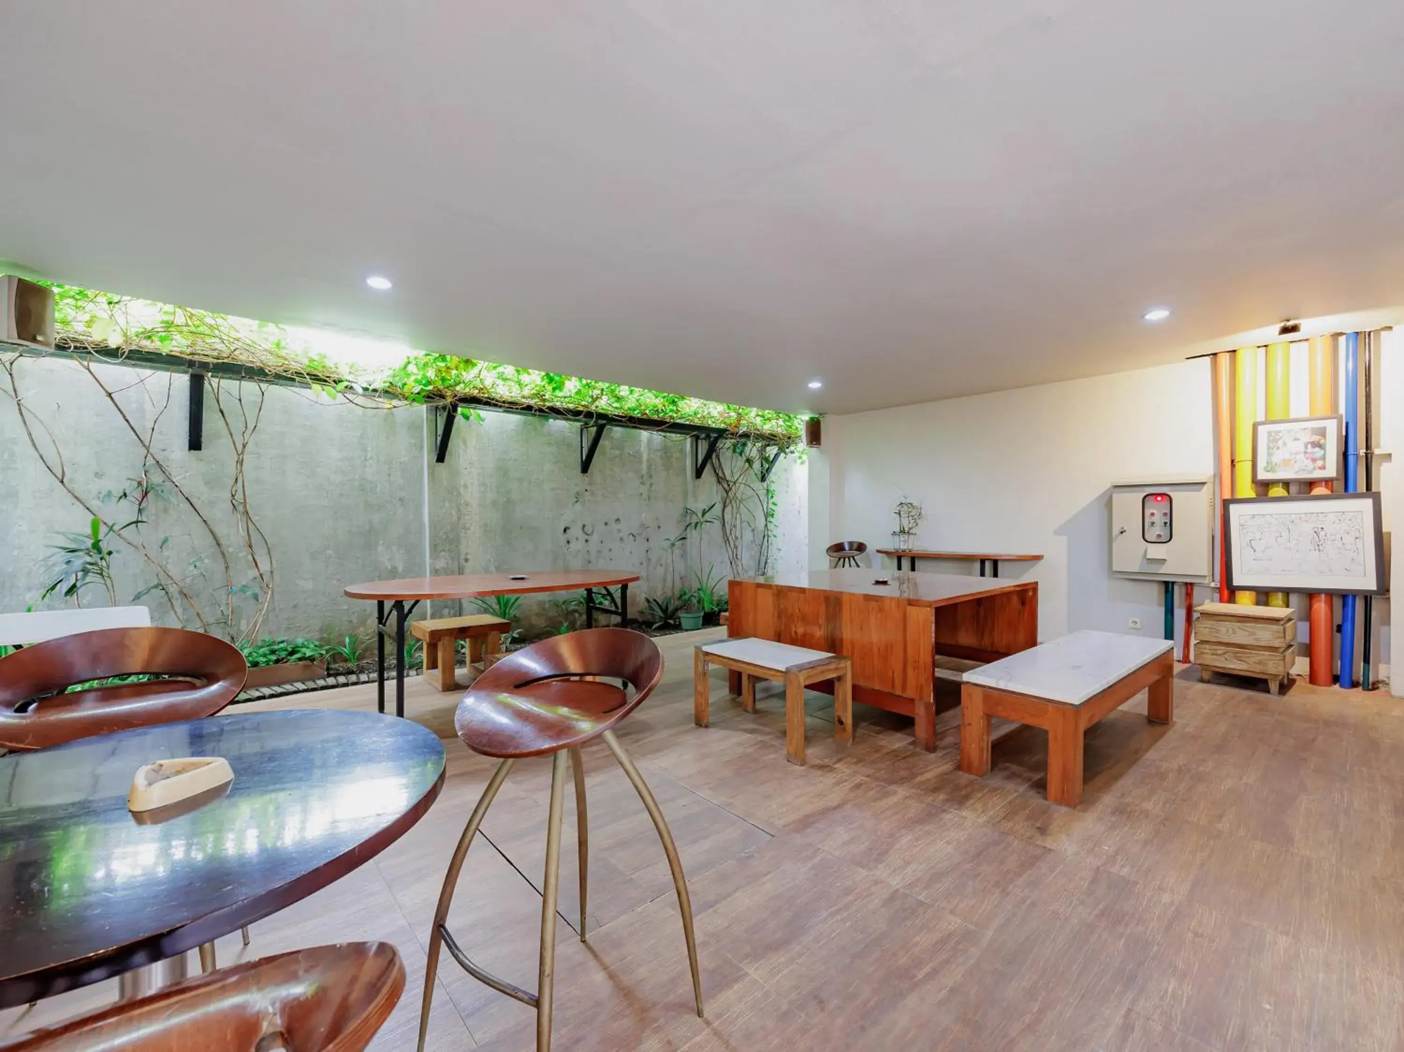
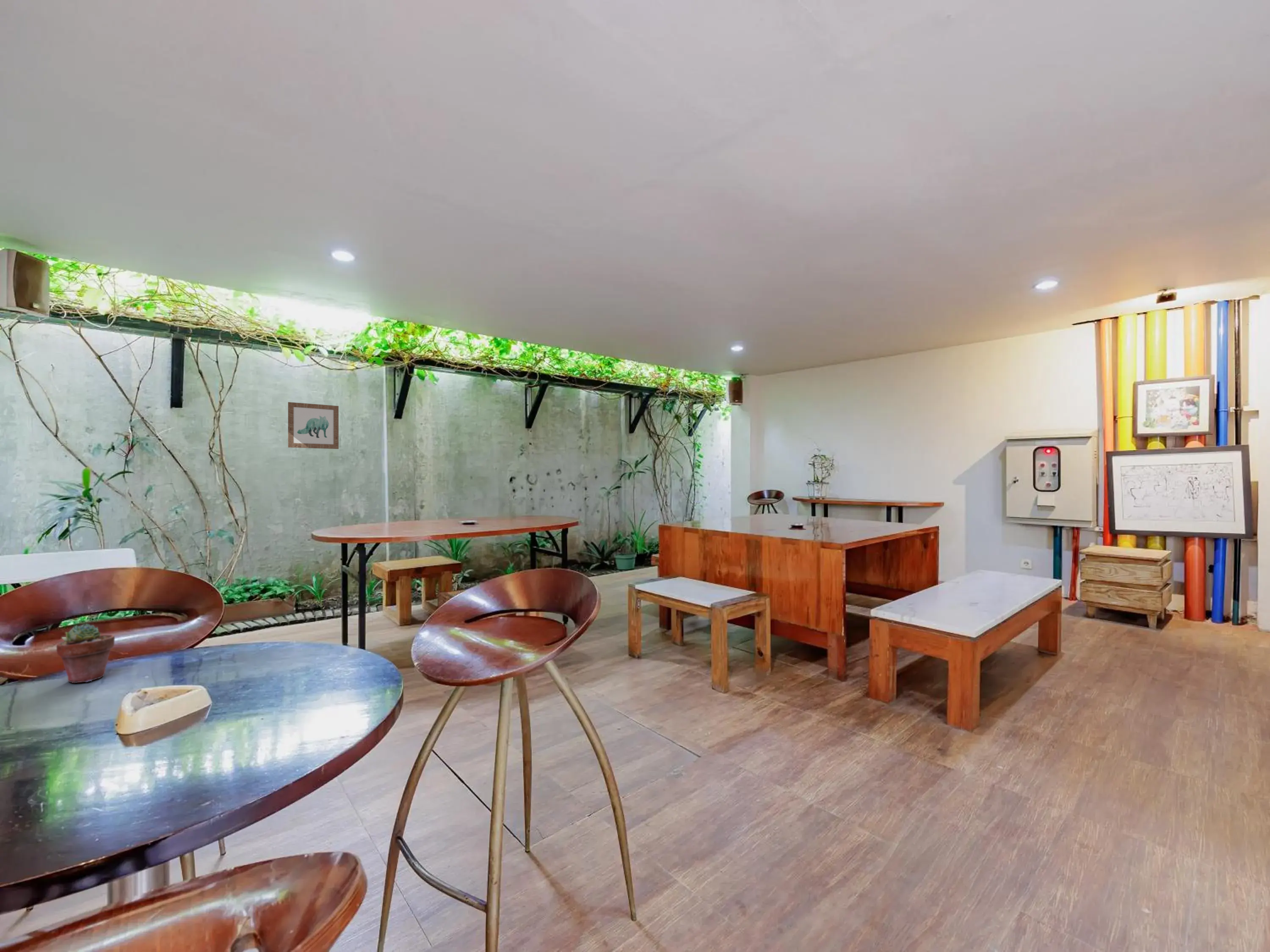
+ potted succulent [56,623,115,683]
+ wall art [287,402,339,449]
